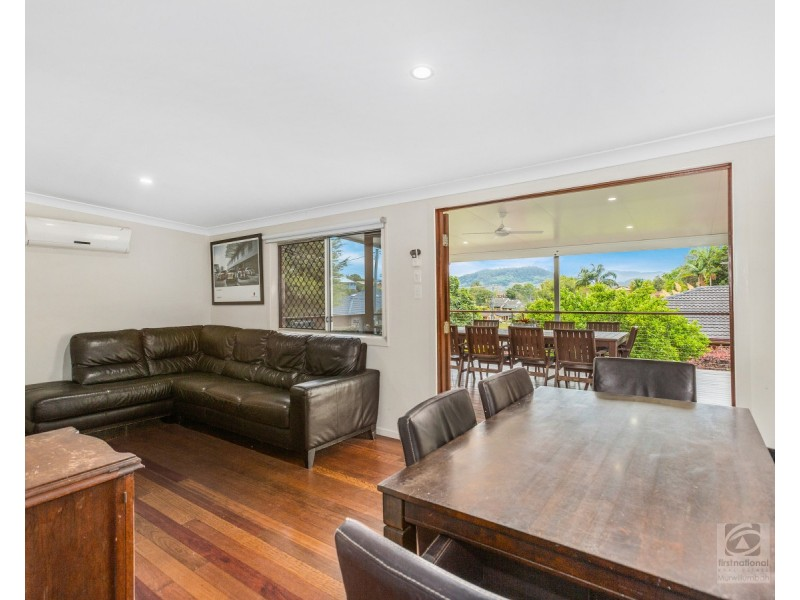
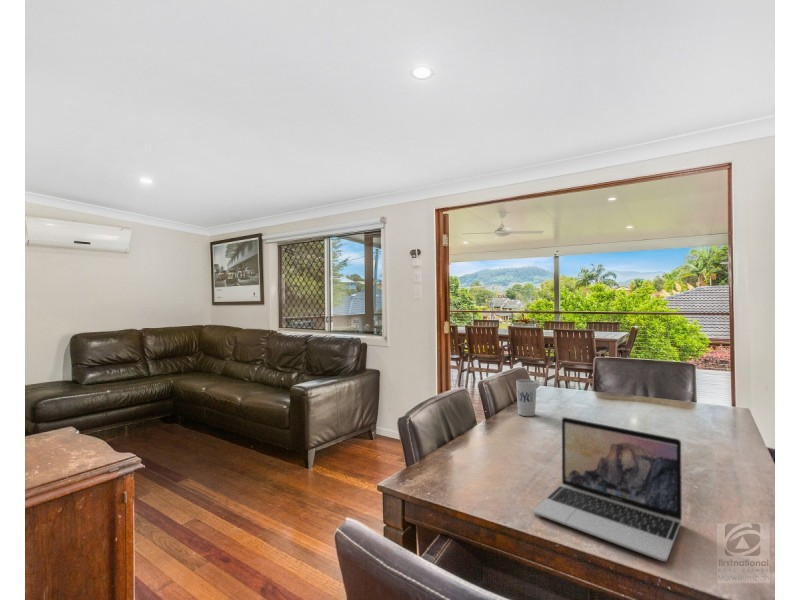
+ laptop [532,416,683,562]
+ cup [515,378,538,417]
